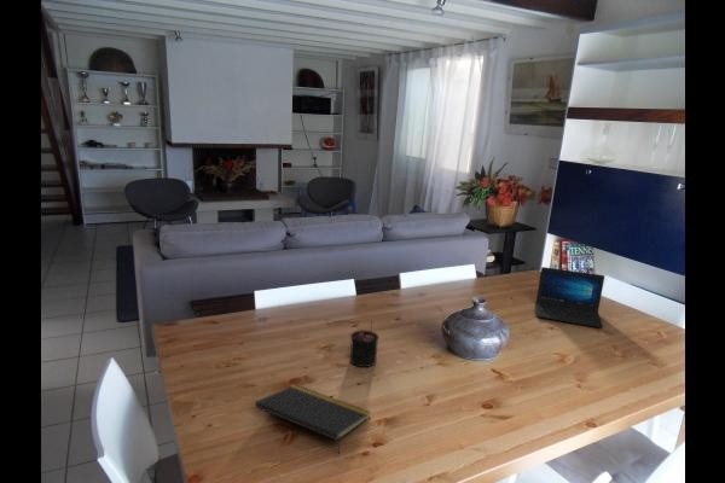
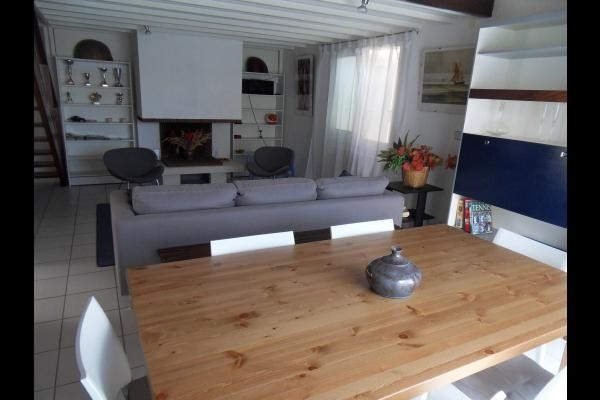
- notepad [254,383,372,454]
- laptop [535,266,605,328]
- candle [349,320,381,368]
